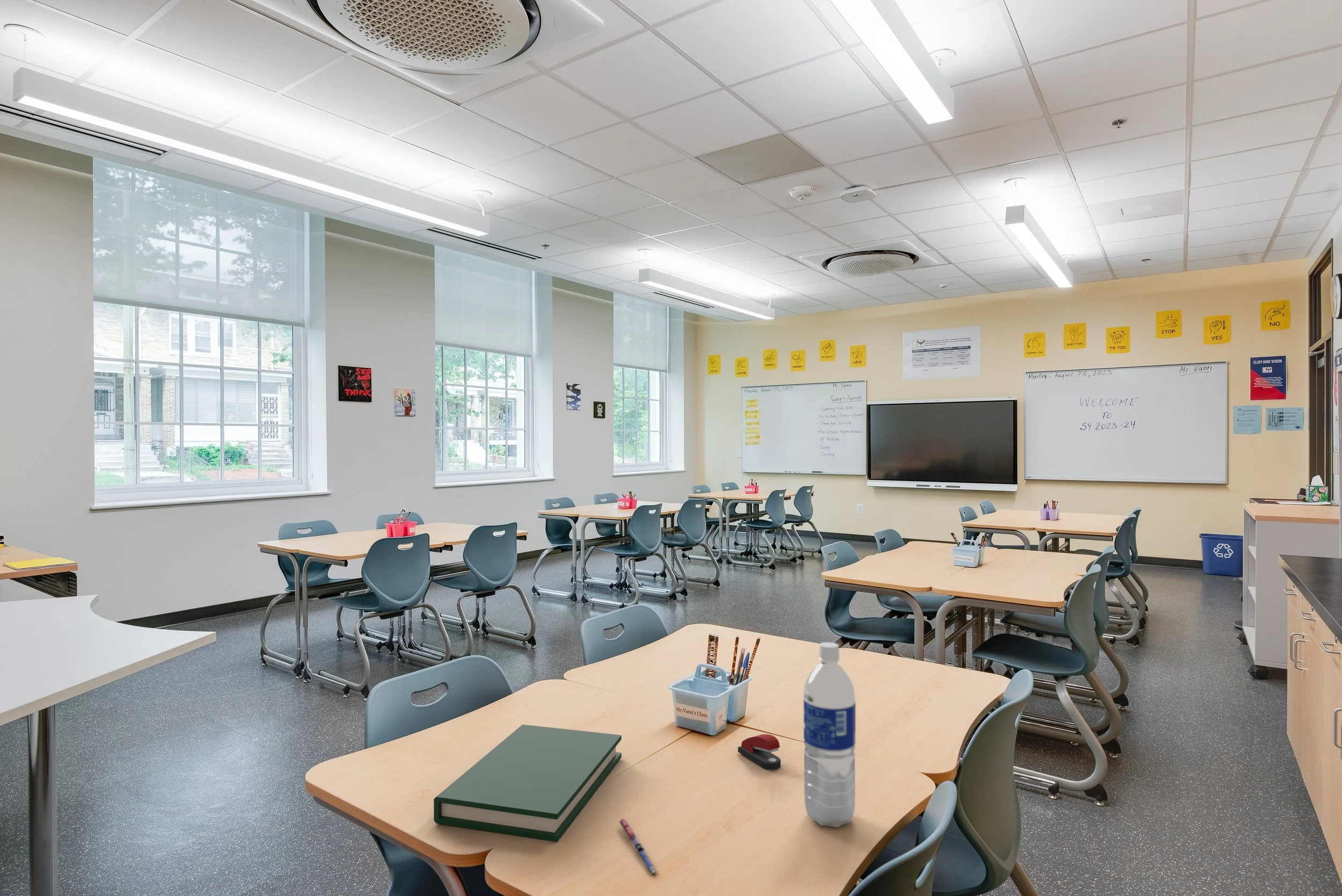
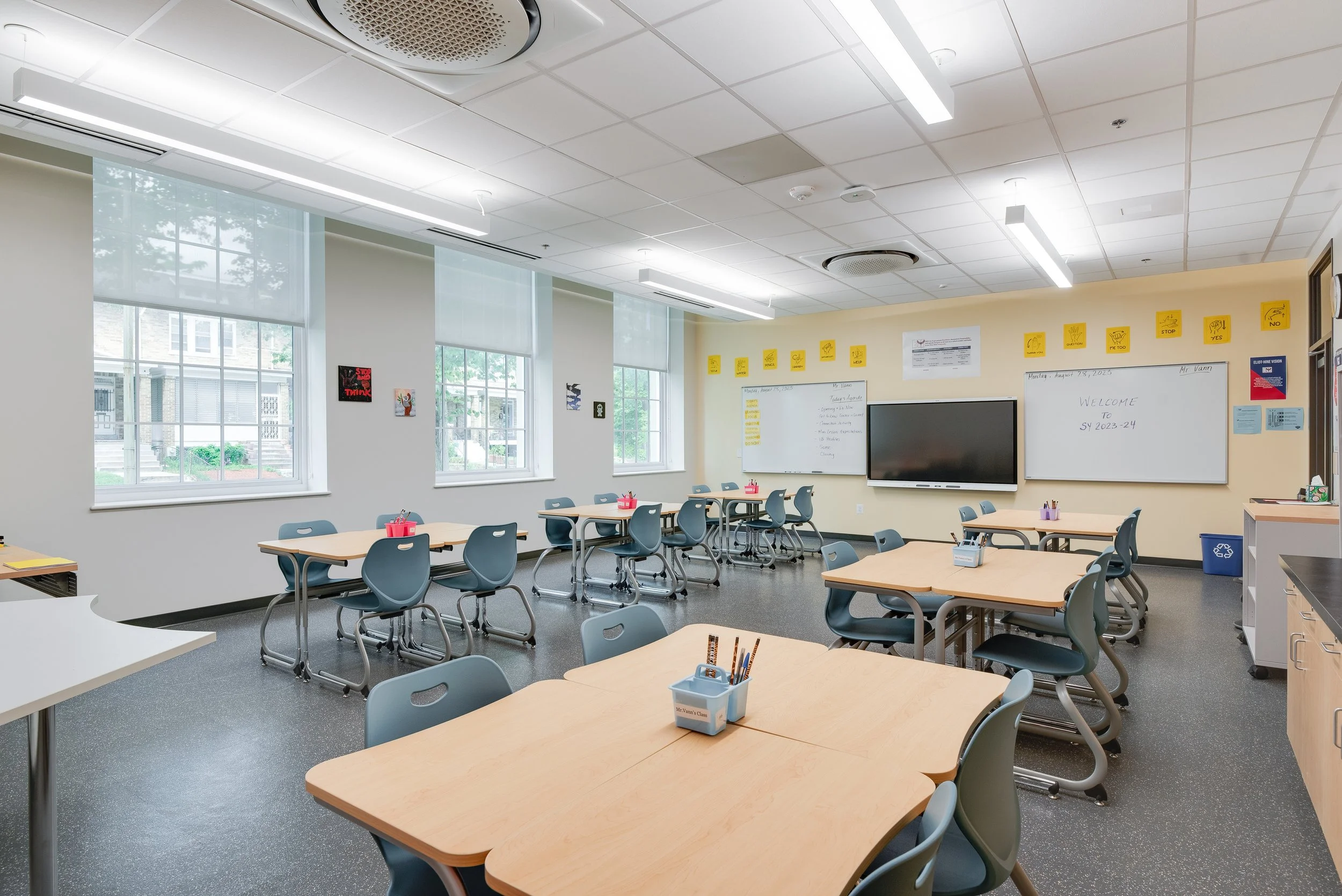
- hardback book [433,724,622,842]
- stapler [738,734,781,770]
- water bottle [803,642,856,828]
- pen [618,818,659,876]
